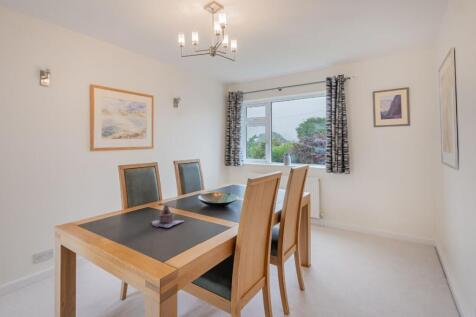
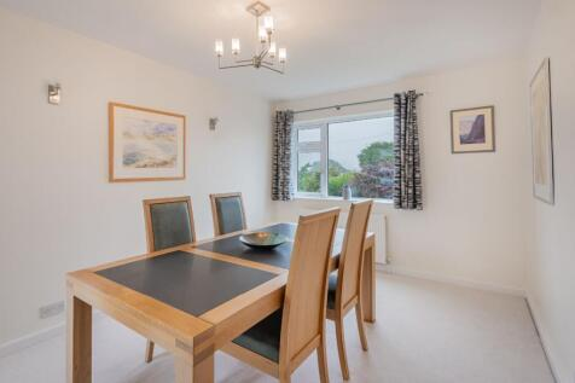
- teapot [151,204,185,229]
